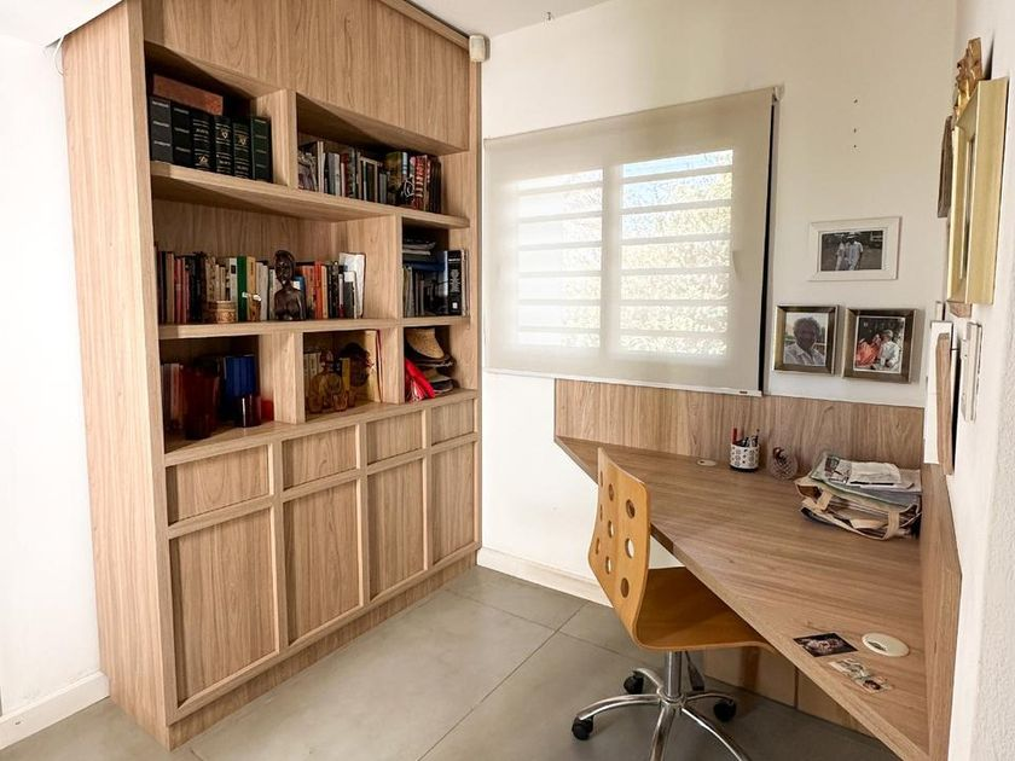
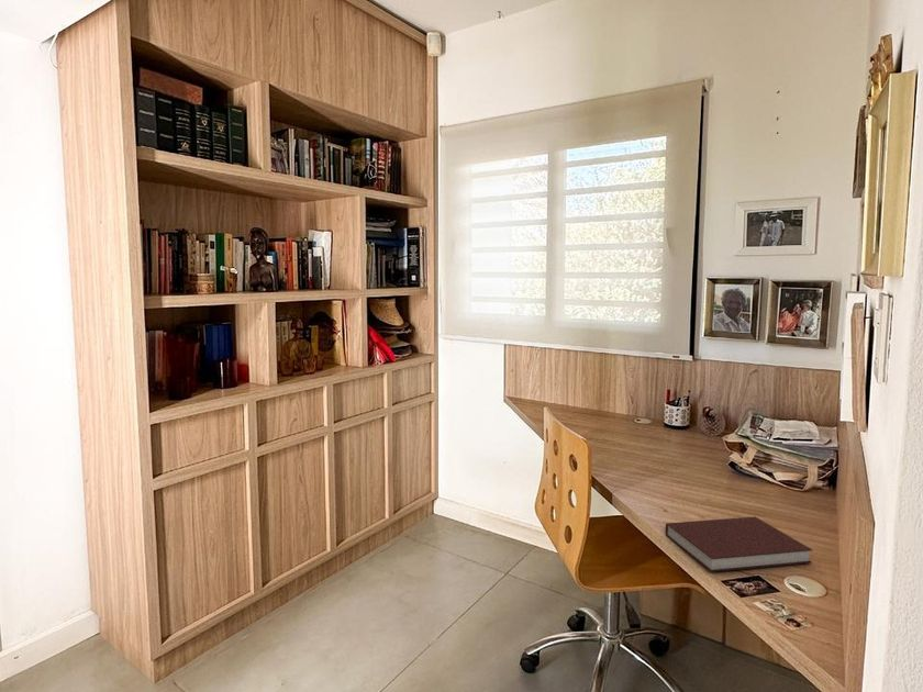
+ notebook [664,516,813,573]
